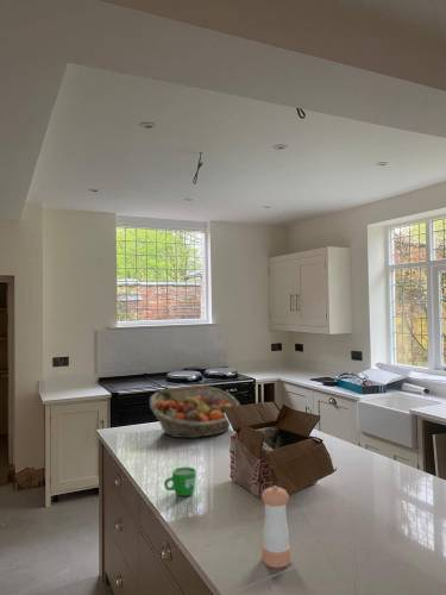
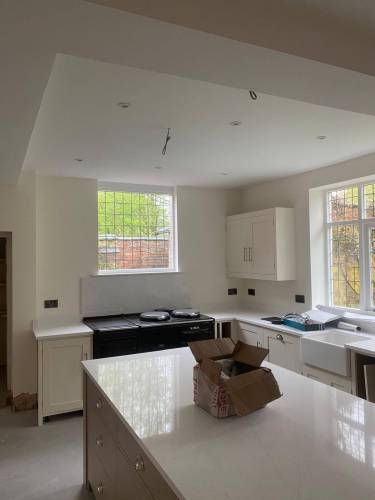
- pepper shaker [260,484,291,569]
- fruit basket [149,384,241,439]
- mug [163,466,197,497]
